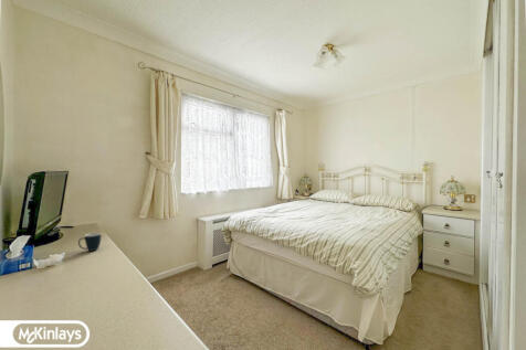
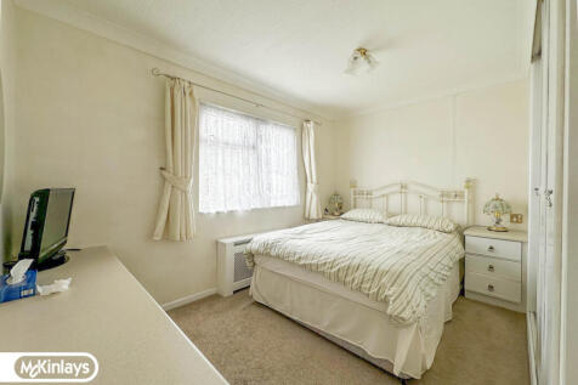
- mug [77,231,103,252]
